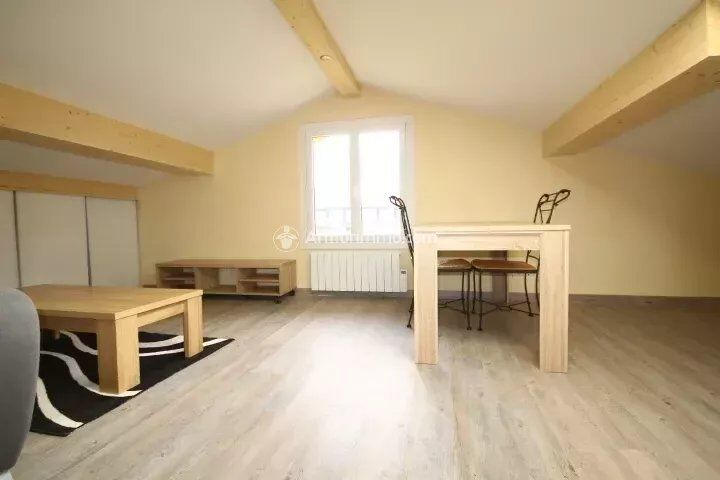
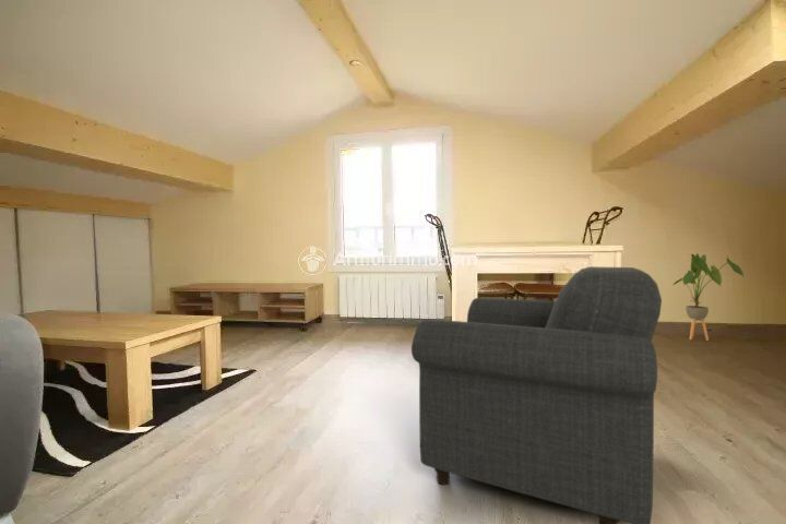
+ armchair [410,265,663,524]
+ house plant [671,252,745,342]
